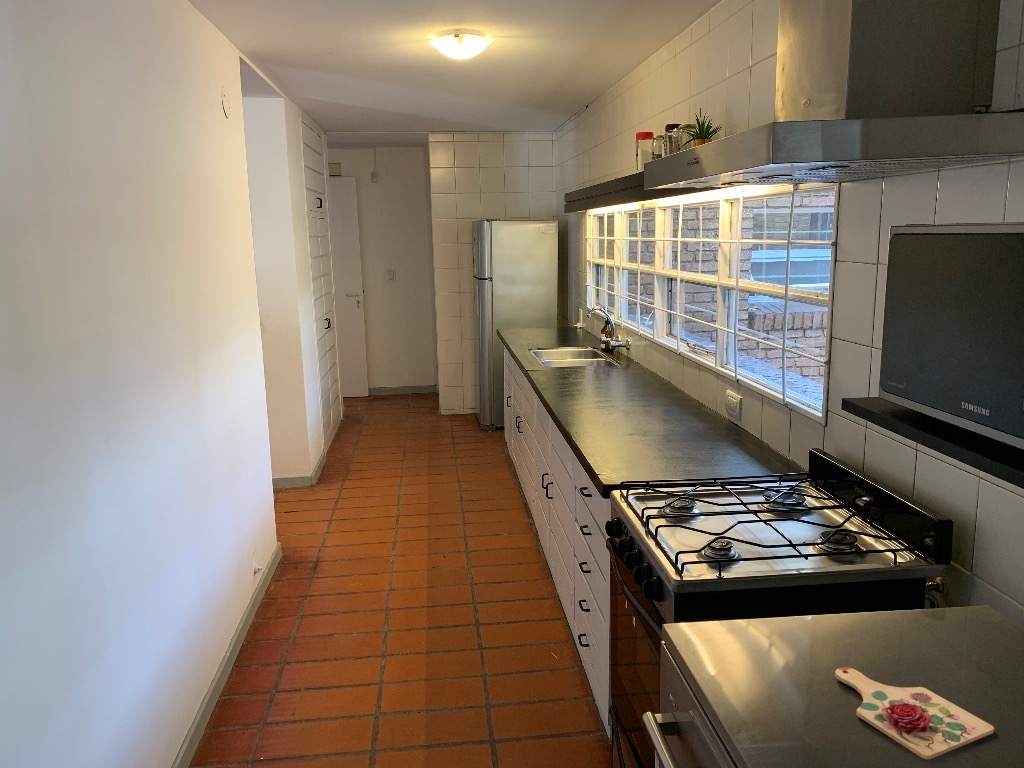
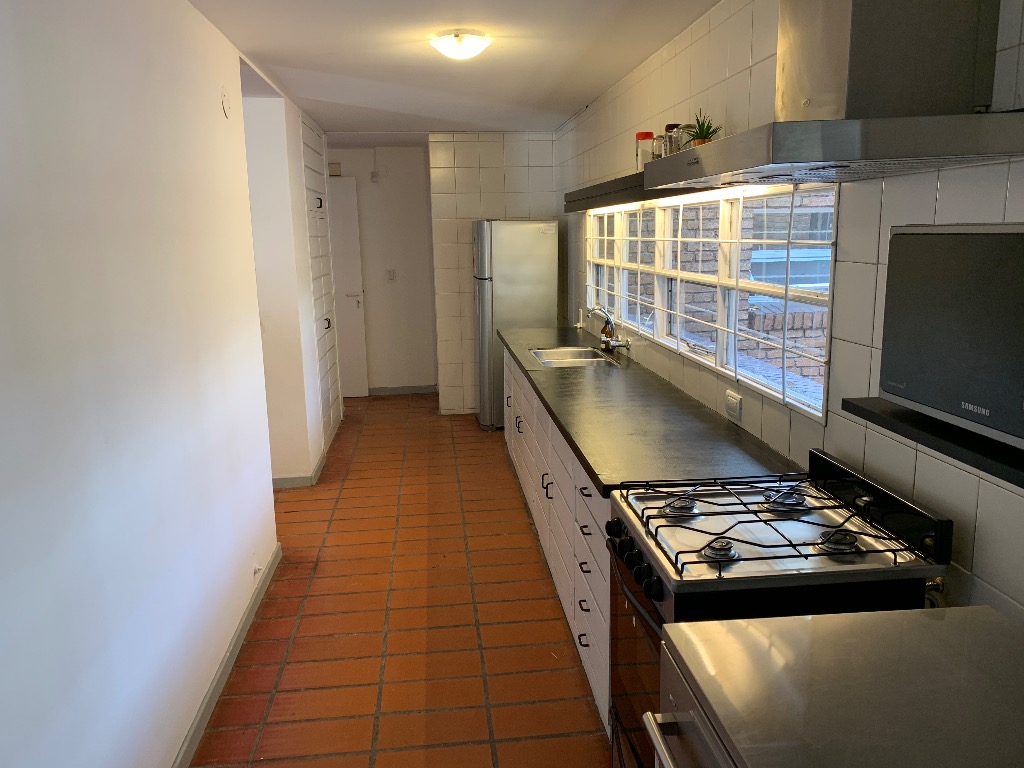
- cutting board [834,666,995,760]
